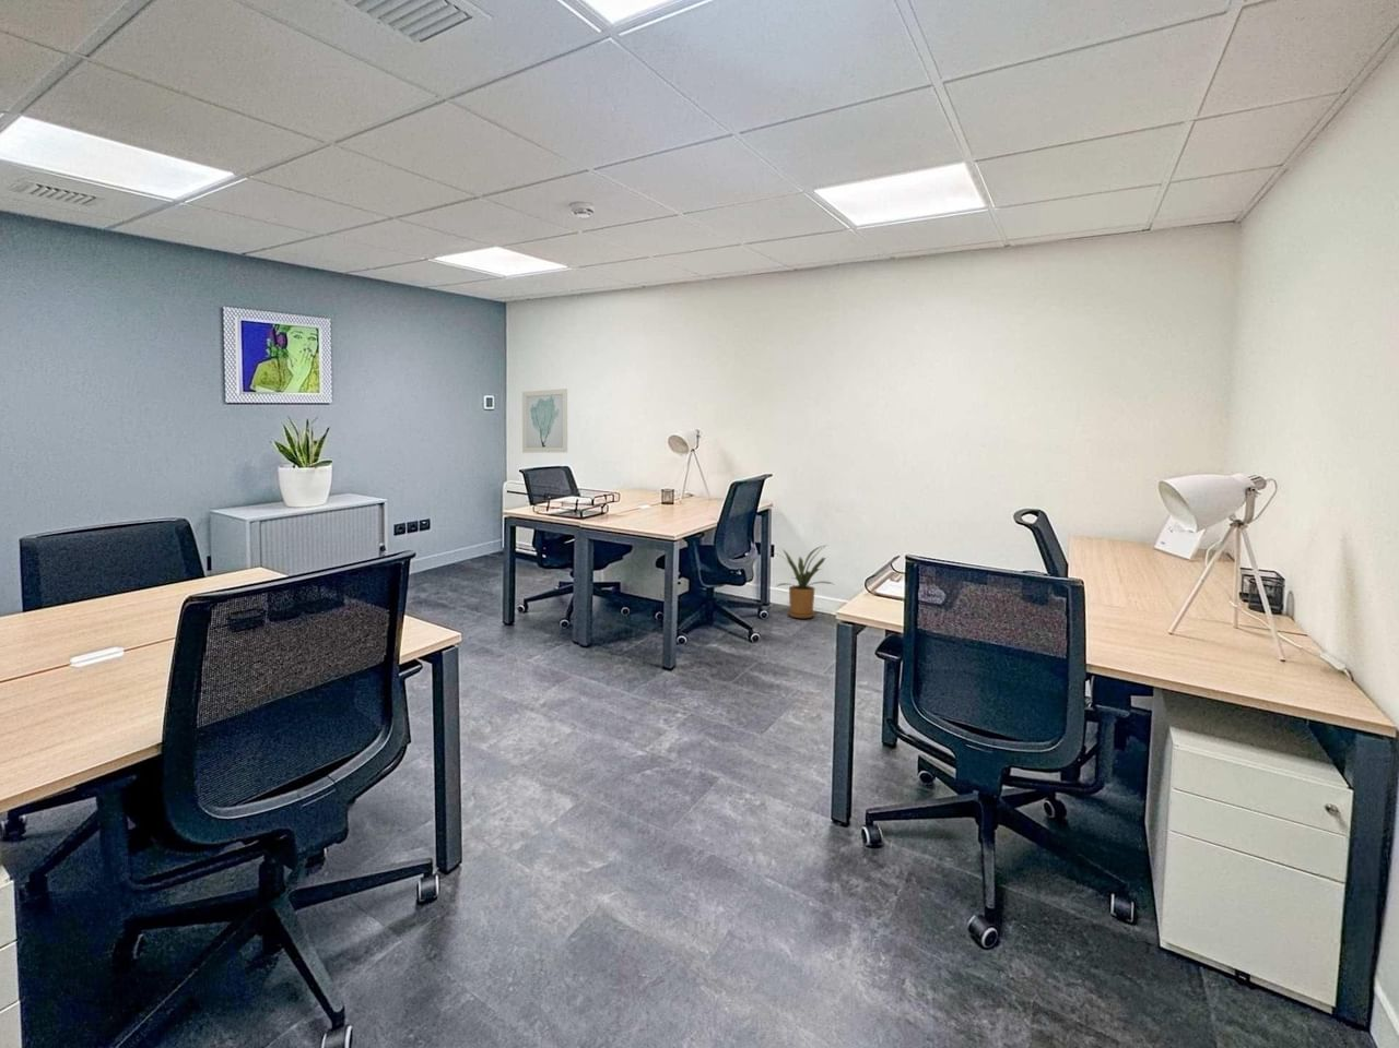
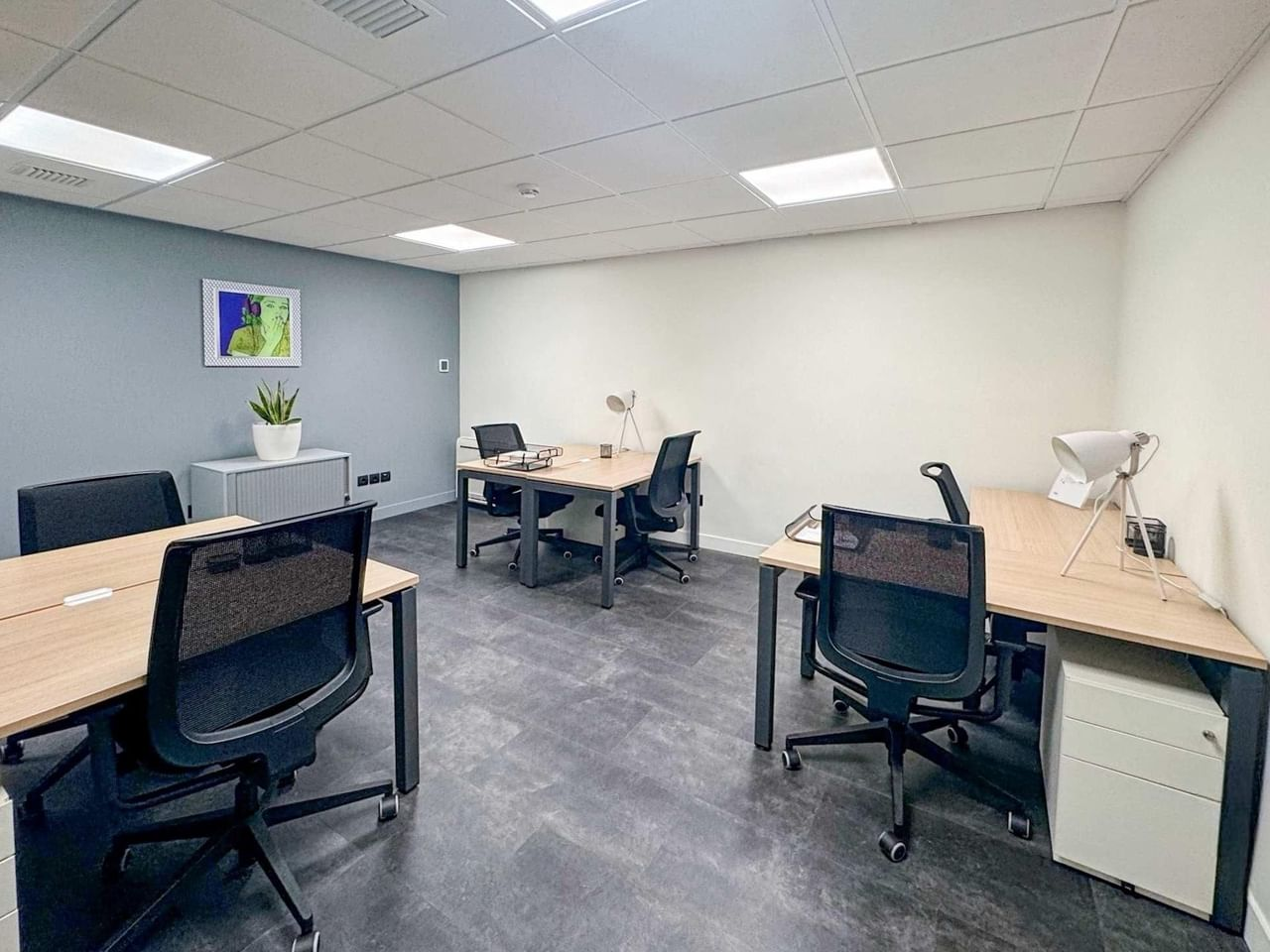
- wall art [521,387,568,455]
- house plant [770,544,834,619]
